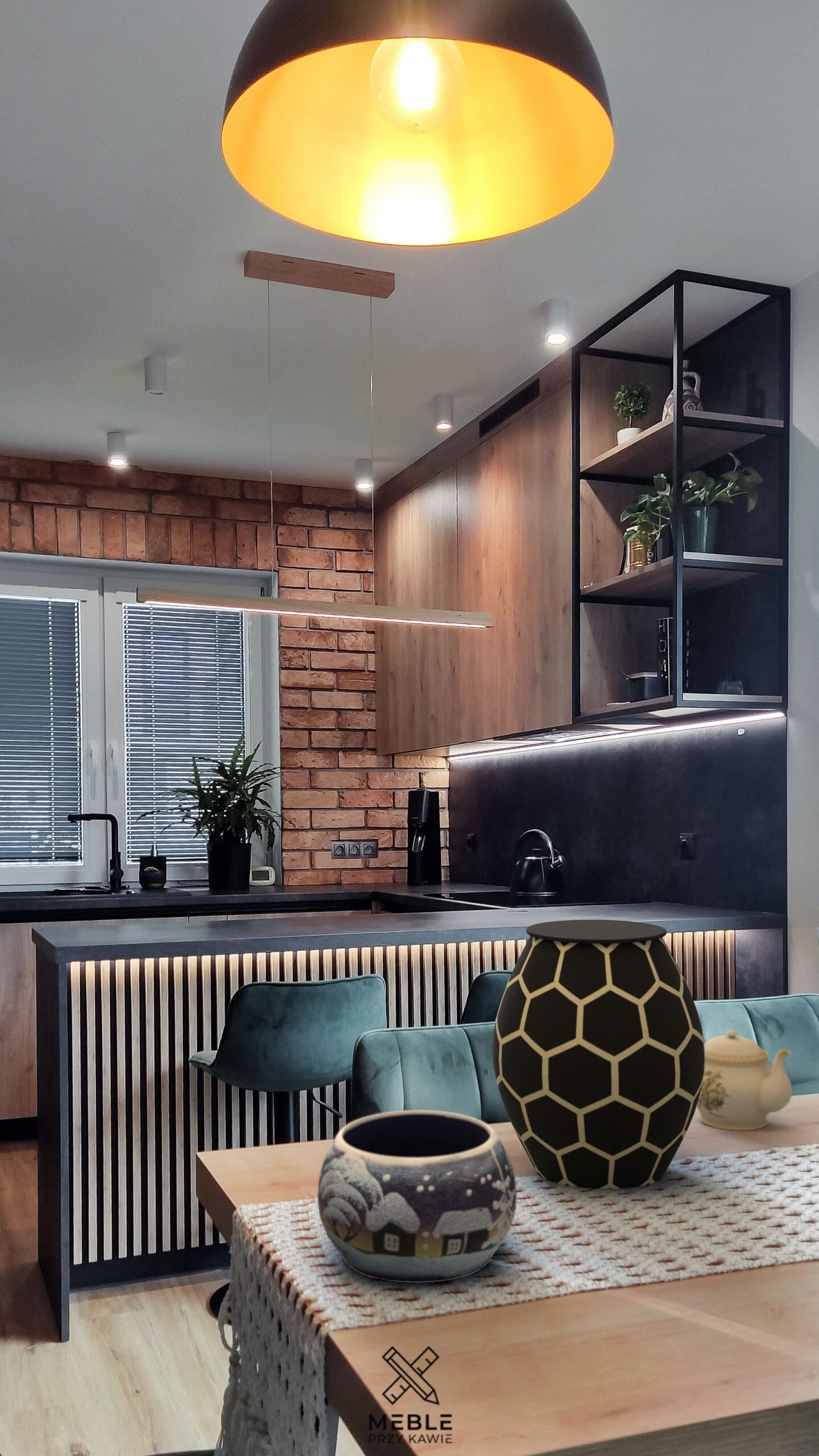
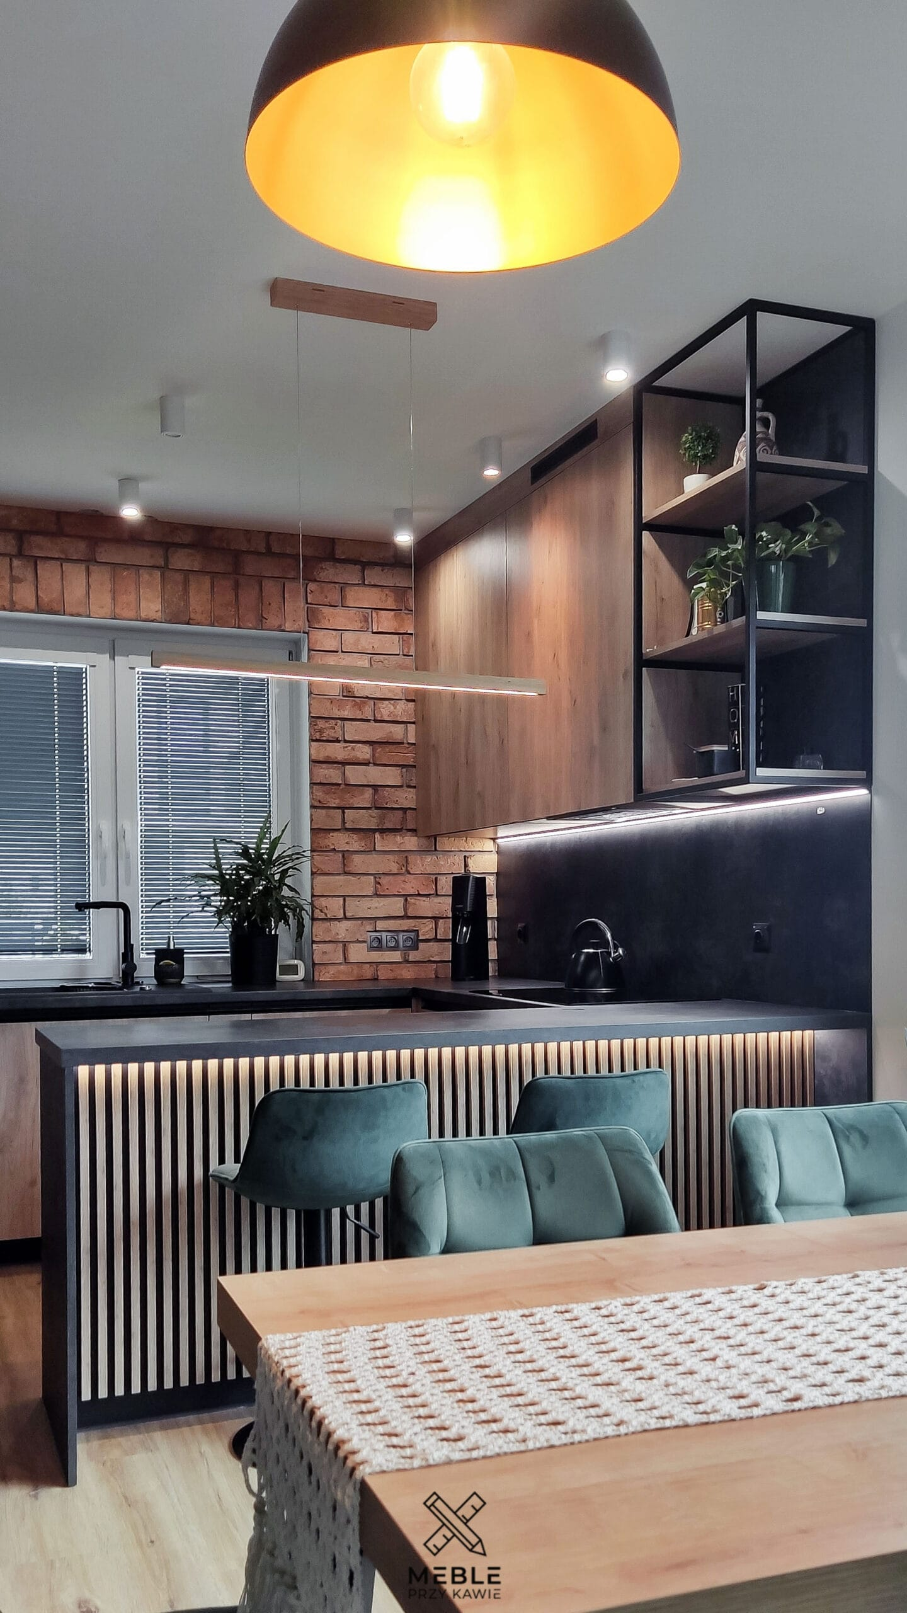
- vase [492,919,705,1190]
- teapot [696,1029,793,1130]
- decorative bowl [317,1110,518,1284]
